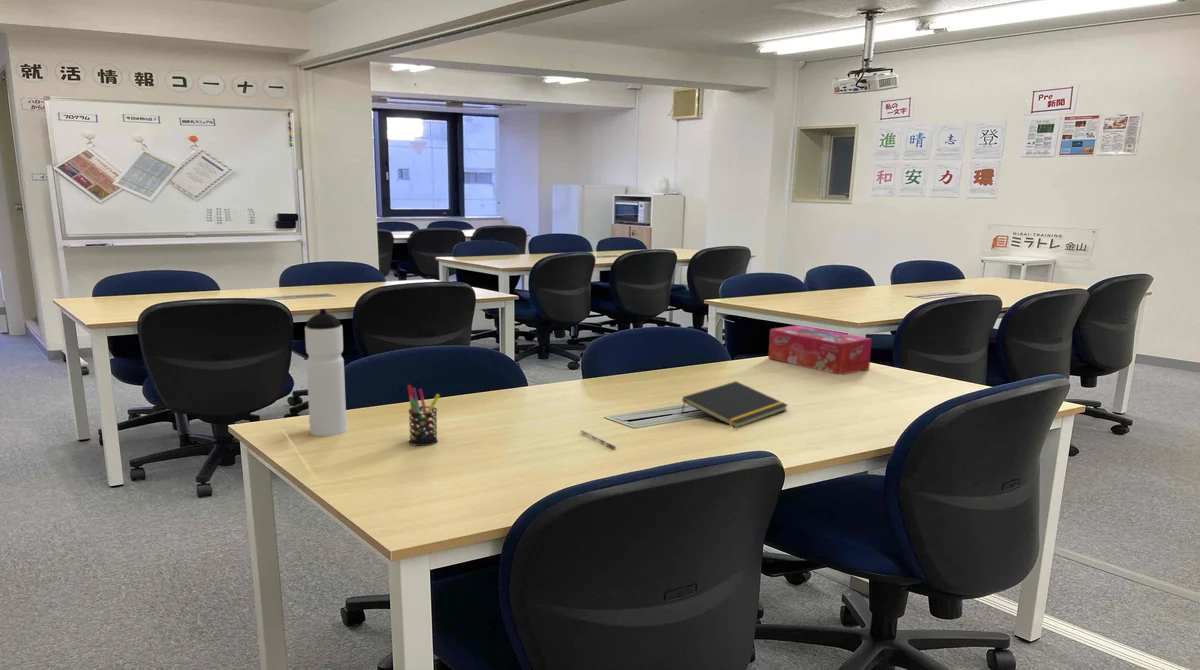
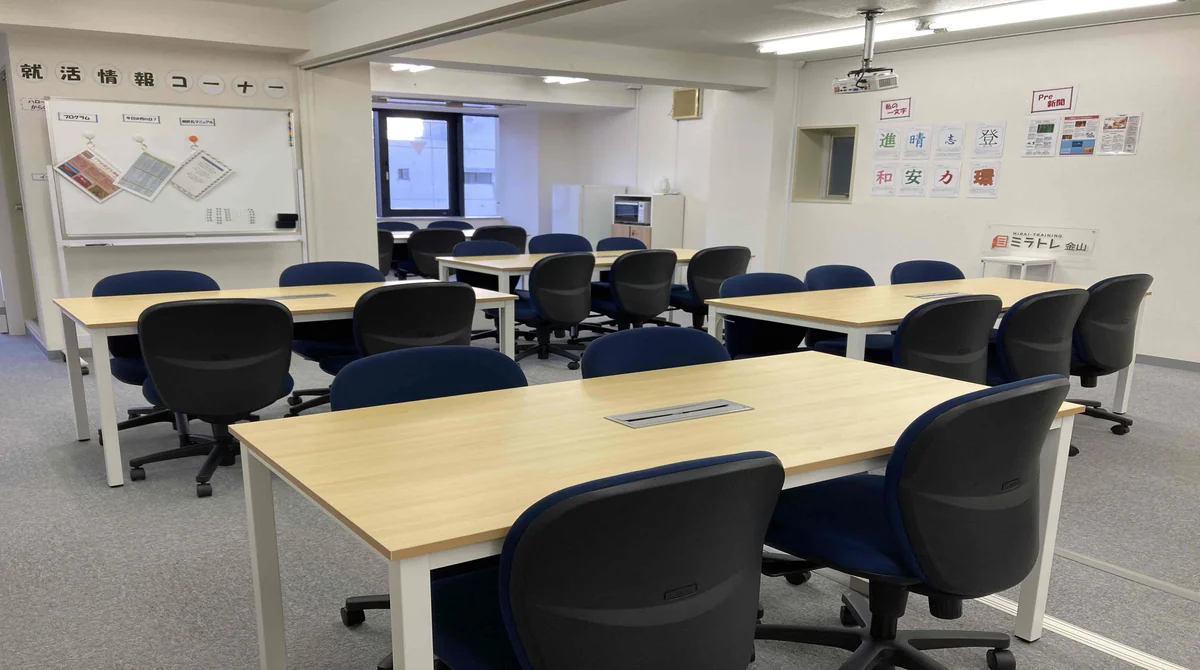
- pen [579,429,617,450]
- pen holder [406,384,441,447]
- water bottle [304,308,348,437]
- tissue box [767,324,873,375]
- notepad [680,380,789,429]
